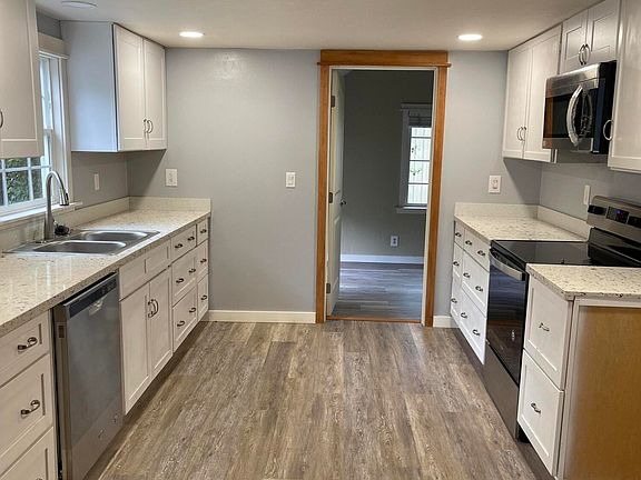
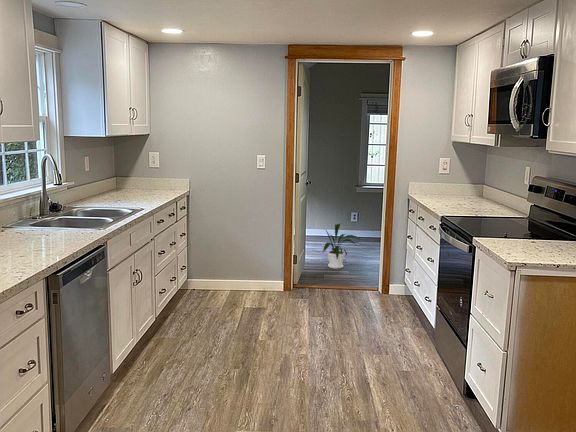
+ house plant [322,222,362,270]
